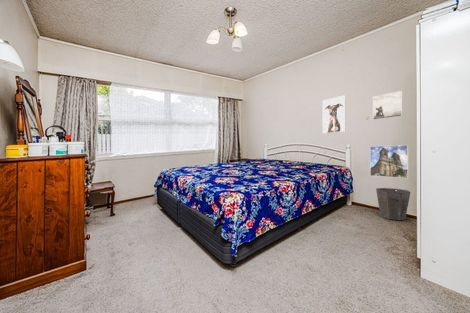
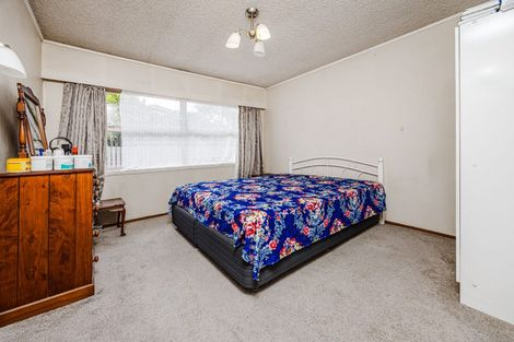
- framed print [321,94,347,134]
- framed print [369,144,409,179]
- waste bin [375,187,411,221]
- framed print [372,90,403,121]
